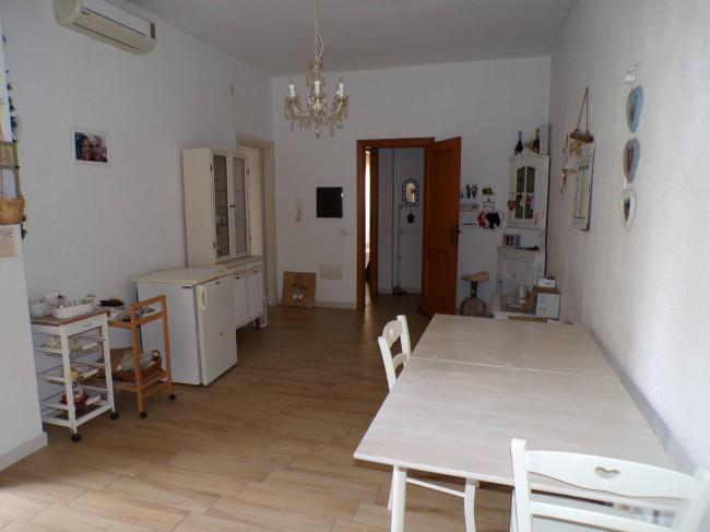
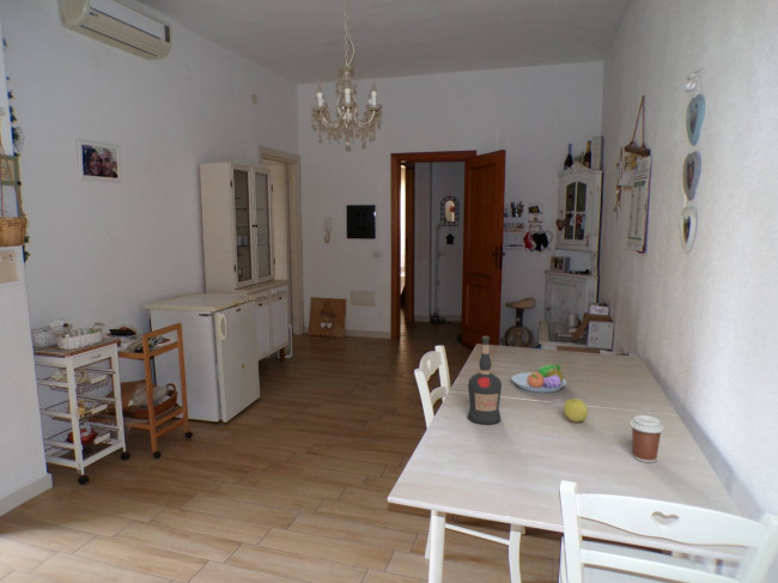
+ coffee cup [628,414,665,463]
+ apple [563,397,589,424]
+ liquor bottle [467,335,503,425]
+ fruit bowl [511,363,567,394]
